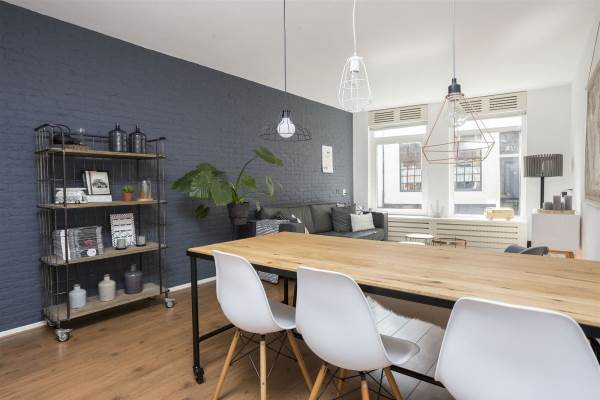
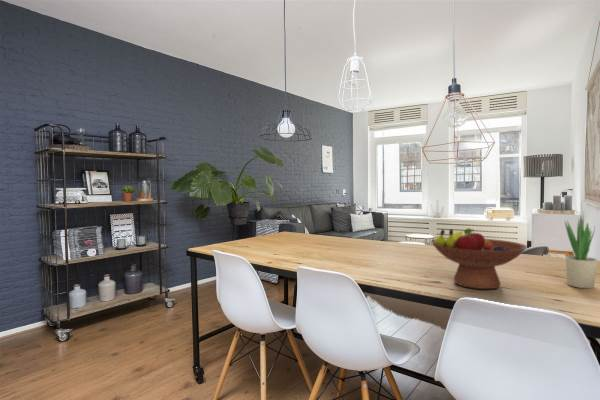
+ potted plant [563,212,599,289]
+ fruit bowl [430,227,528,290]
